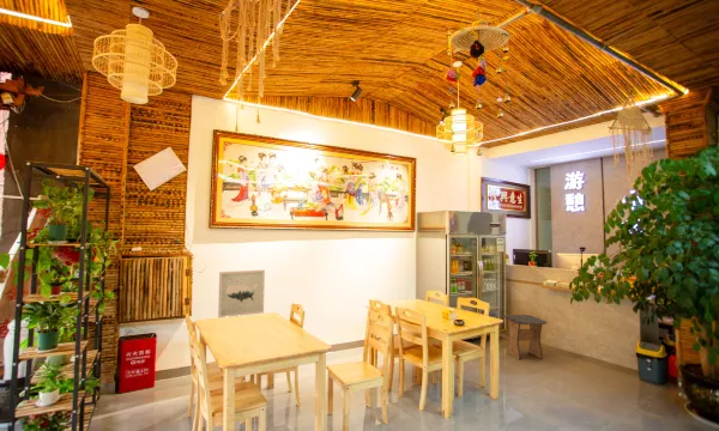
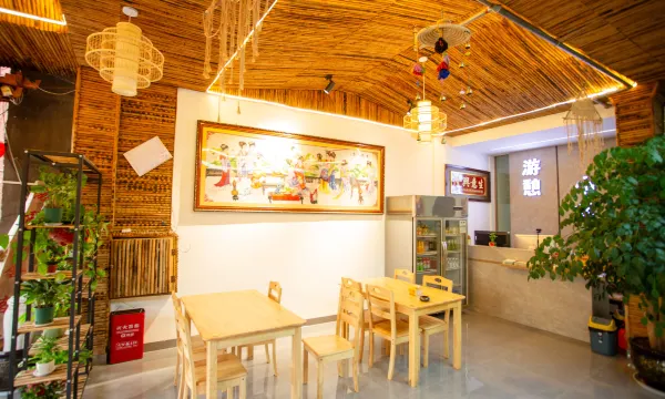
- wall art [217,269,266,318]
- stool [503,314,548,360]
